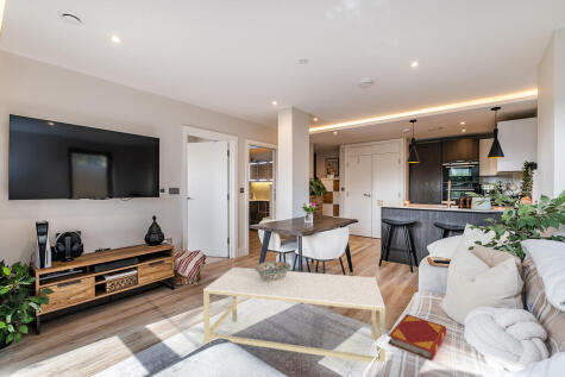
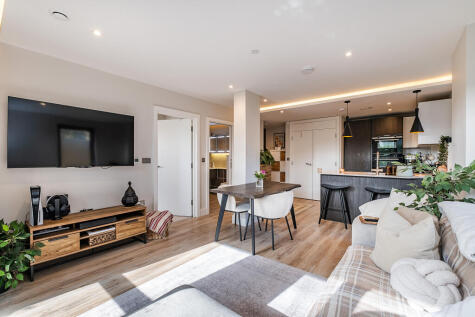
- hardback book [387,313,447,362]
- decorative bowl [253,260,293,283]
- coffee table [202,266,387,364]
